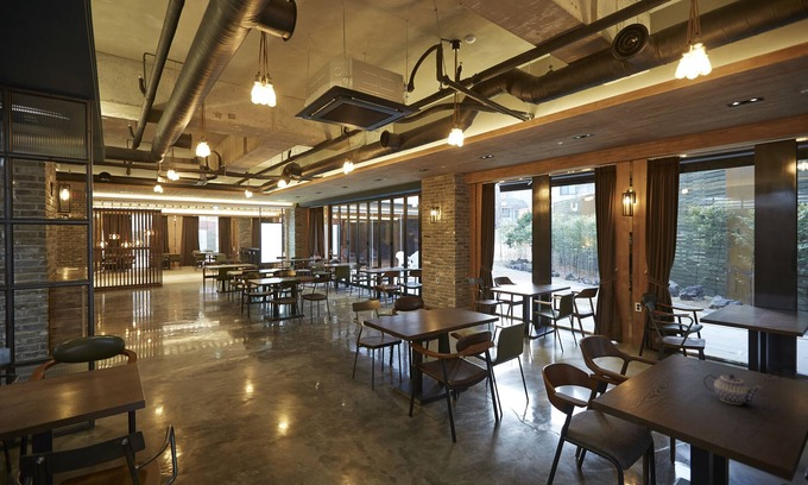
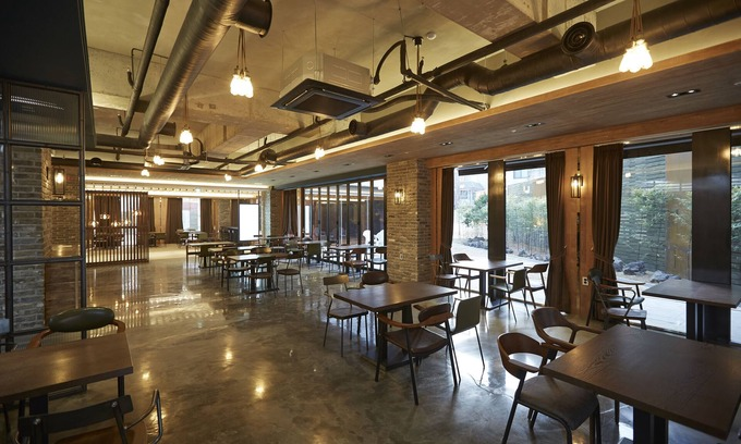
- teapot [702,373,763,405]
